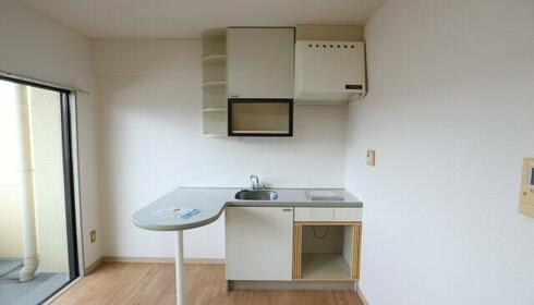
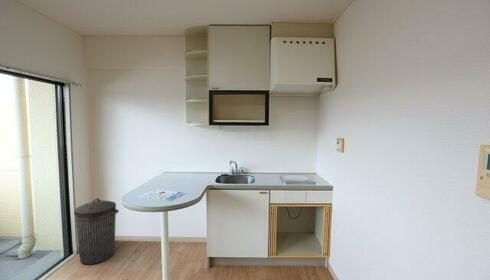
+ trash can [73,197,120,266]
